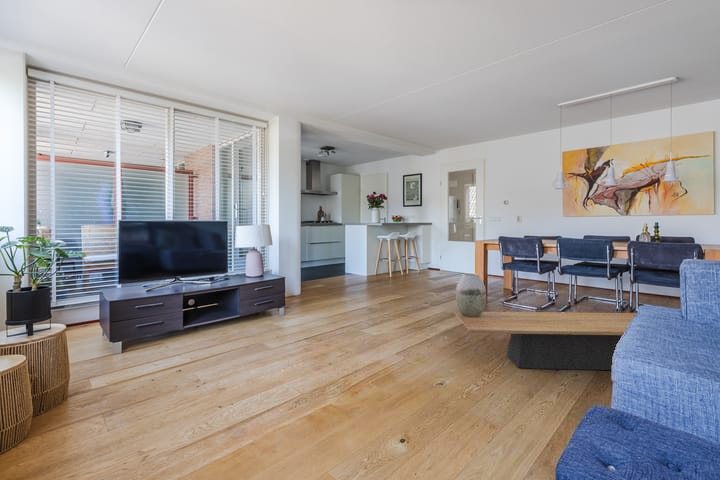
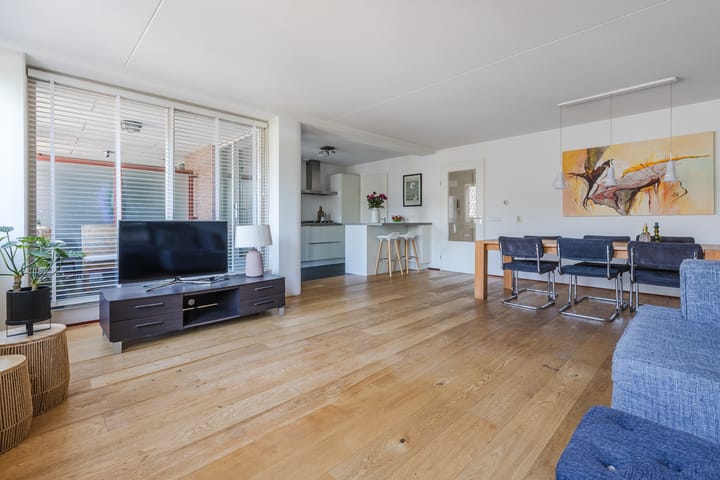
- coffee table [453,311,637,371]
- vase [455,273,487,317]
